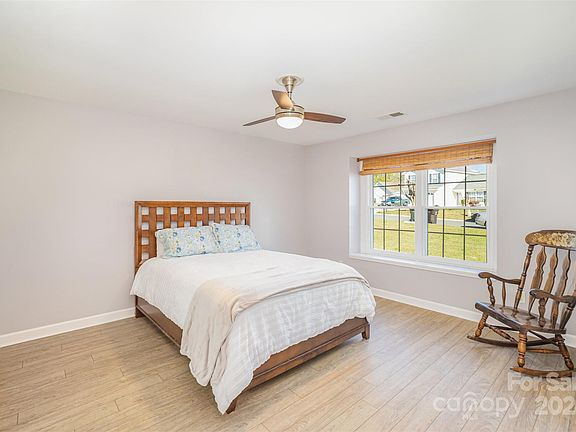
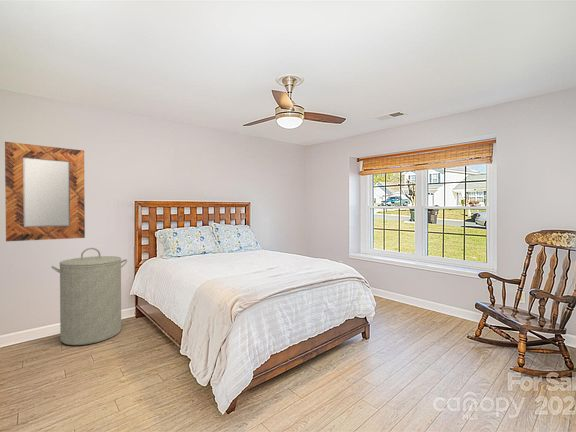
+ home mirror [4,141,86,242]
+ laundry hamper [50,247,128,346]
